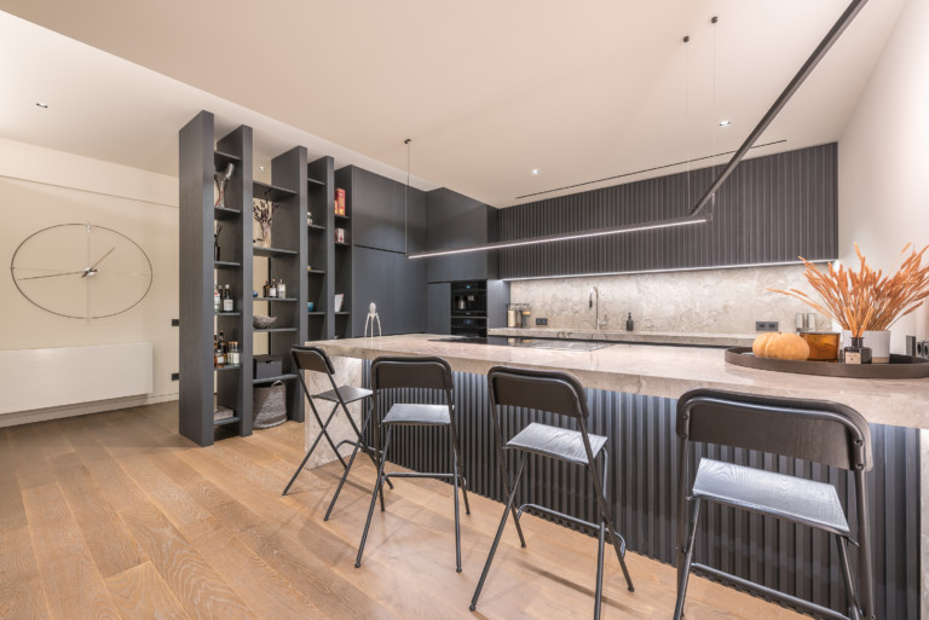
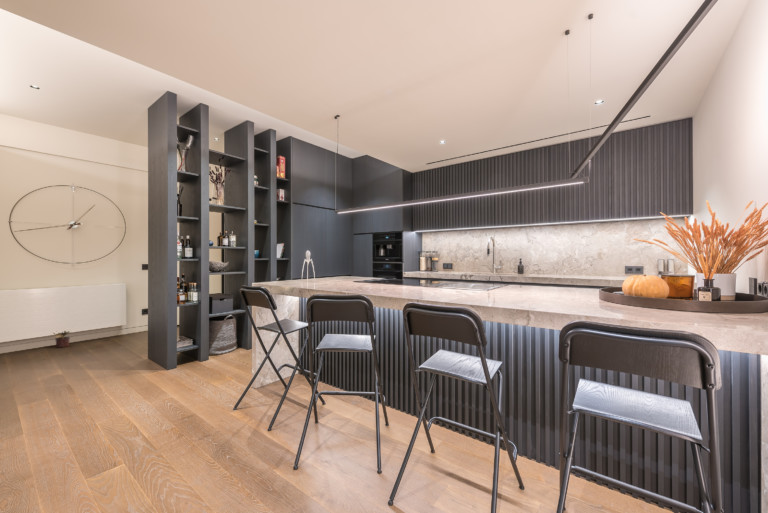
+ potted plant [50,330,71,349]
